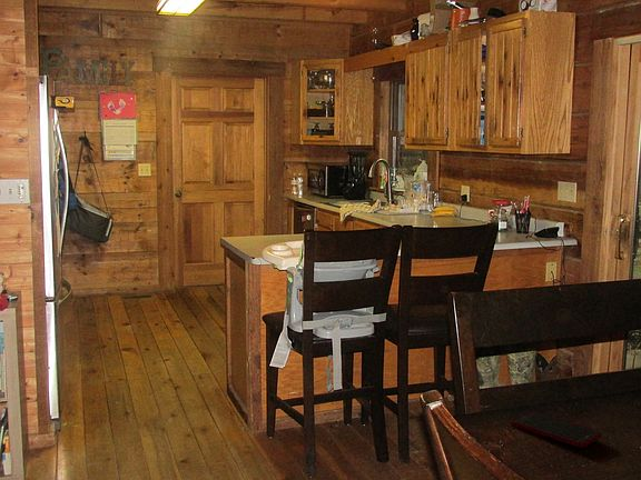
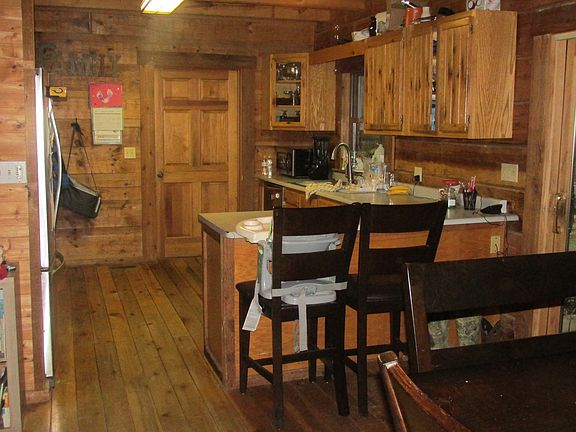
- cell phone [510,410,602,449]
